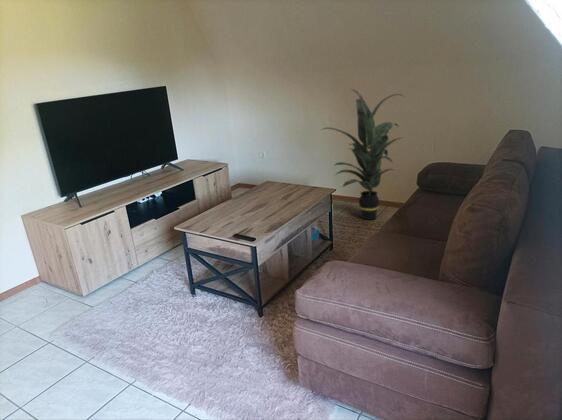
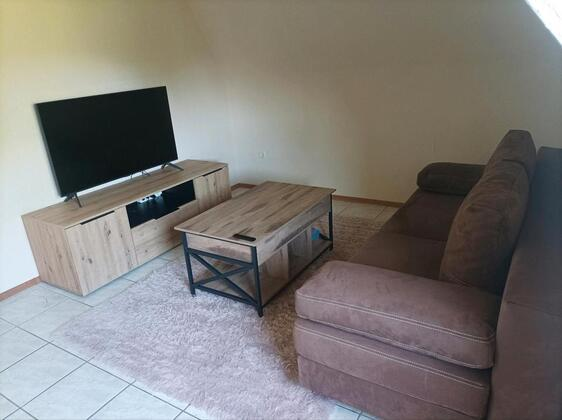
- indoor plant [320,88,407,221]
